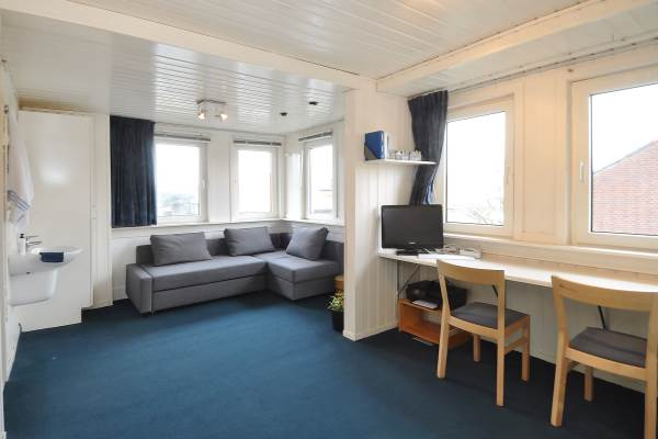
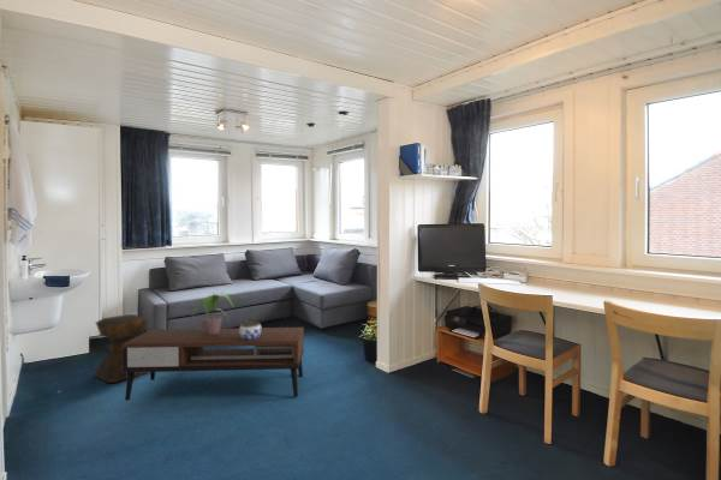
+ stool [94,313,150,384]
+ potted plant [190,292,236,335]
+ coffee table [123,326,305,402]
+ jar [238,320,262,341]
